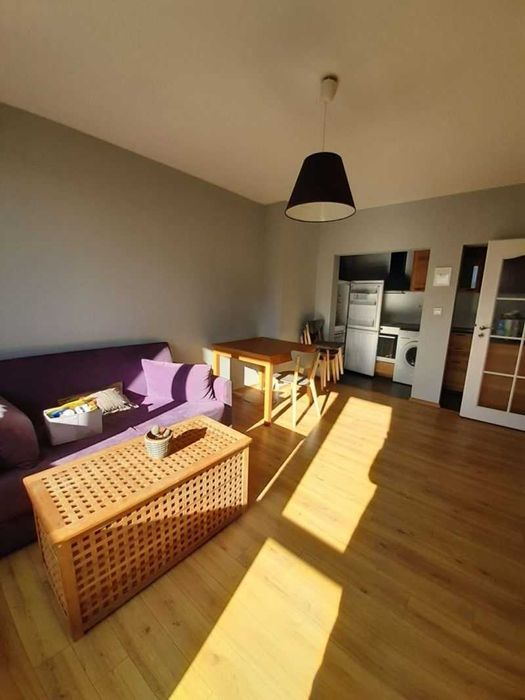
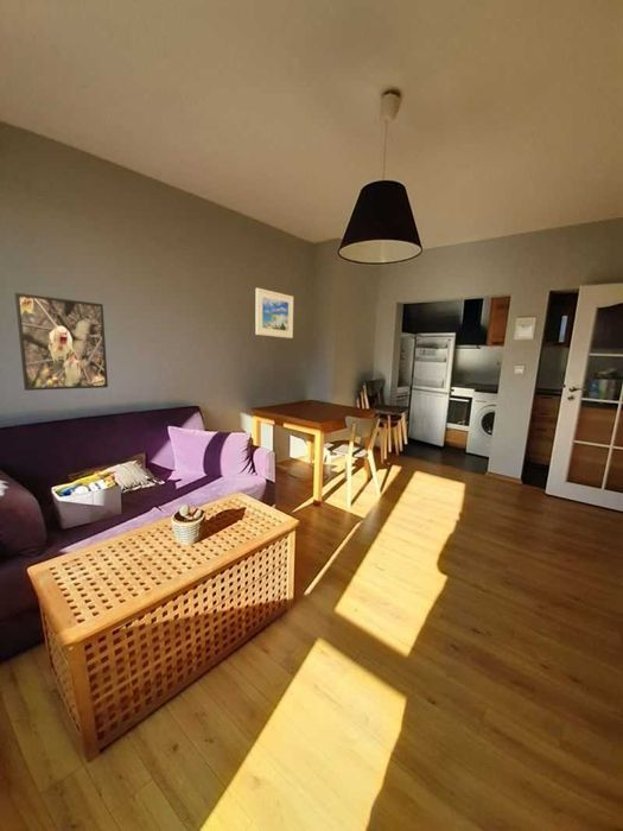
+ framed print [254,287,294,340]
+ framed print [14,292,109,392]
